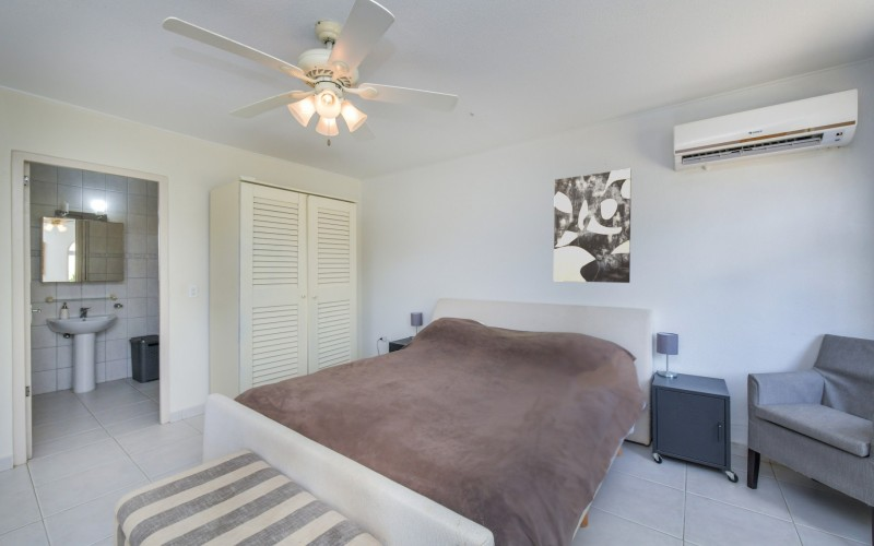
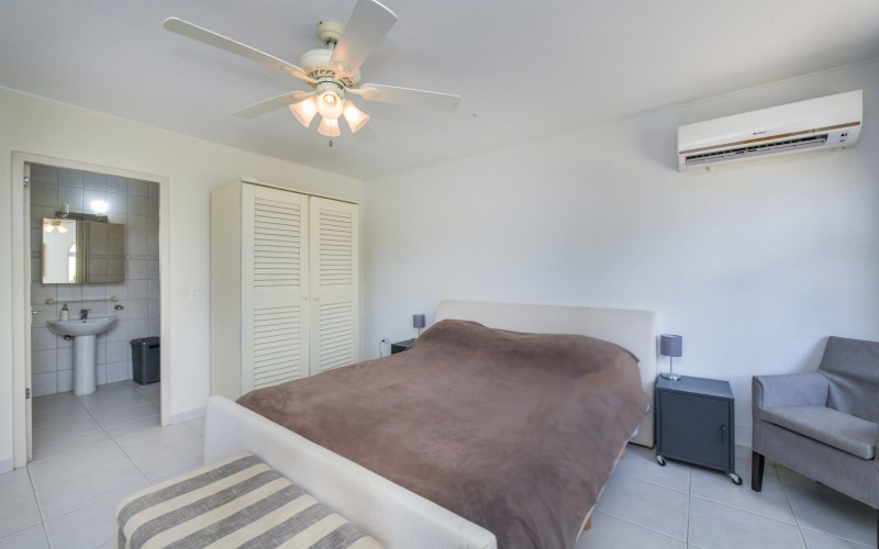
- wall art [553,168,633,284]
